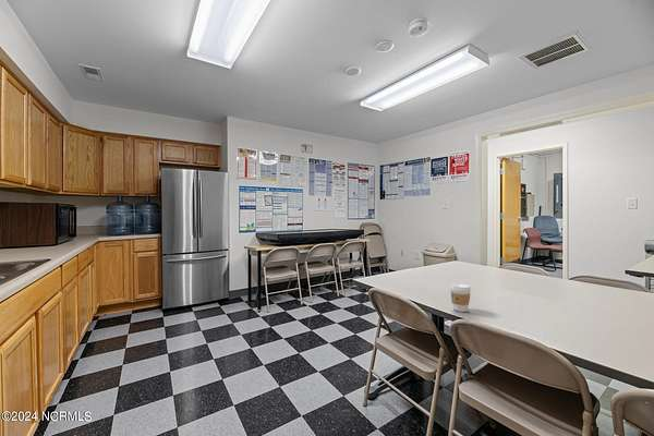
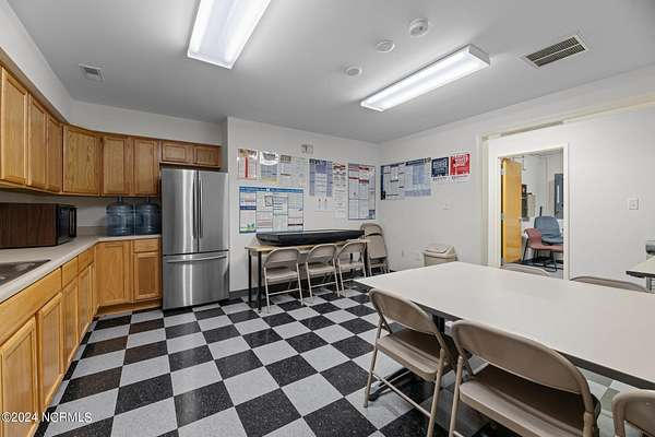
- coffee cup [449,282,472,313]
